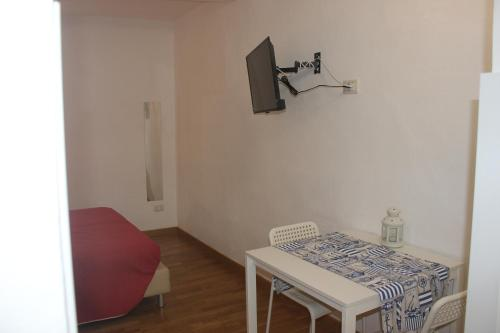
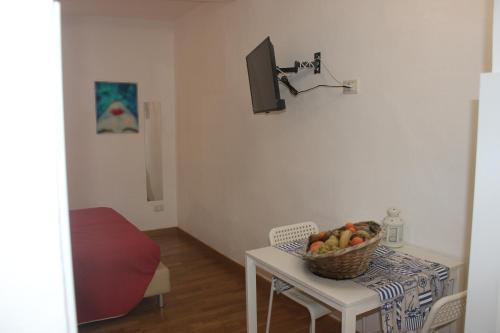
+ fruit basket [301,220,388,281]
+ wall art [93,80,140,135]
